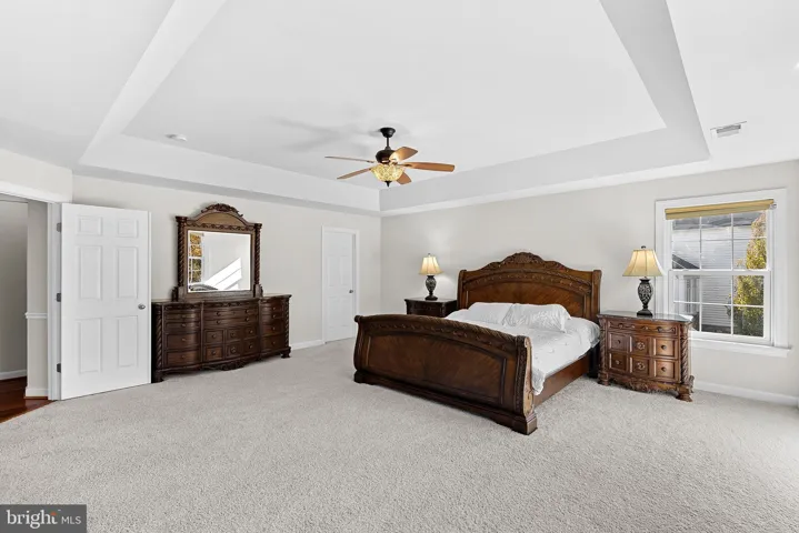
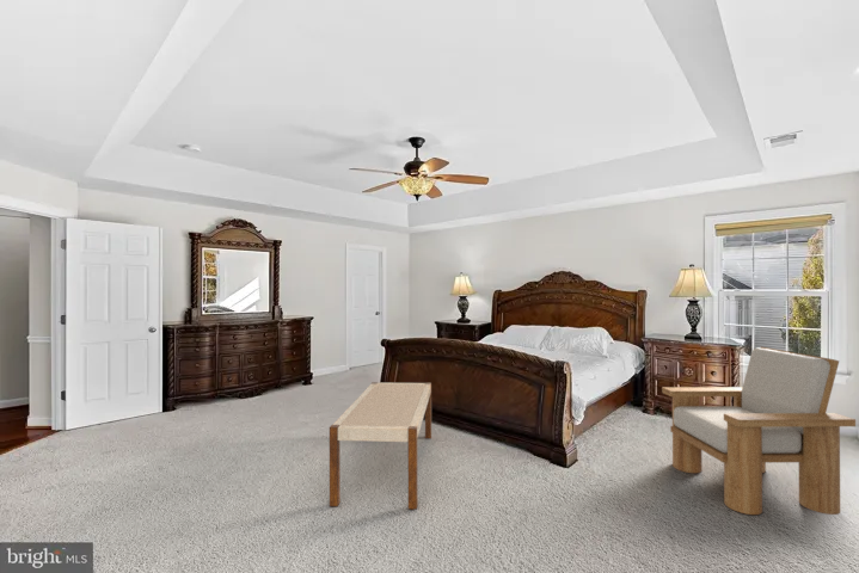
+ bench [329,381,432,511]
+ armchair [661,345,857,516]
